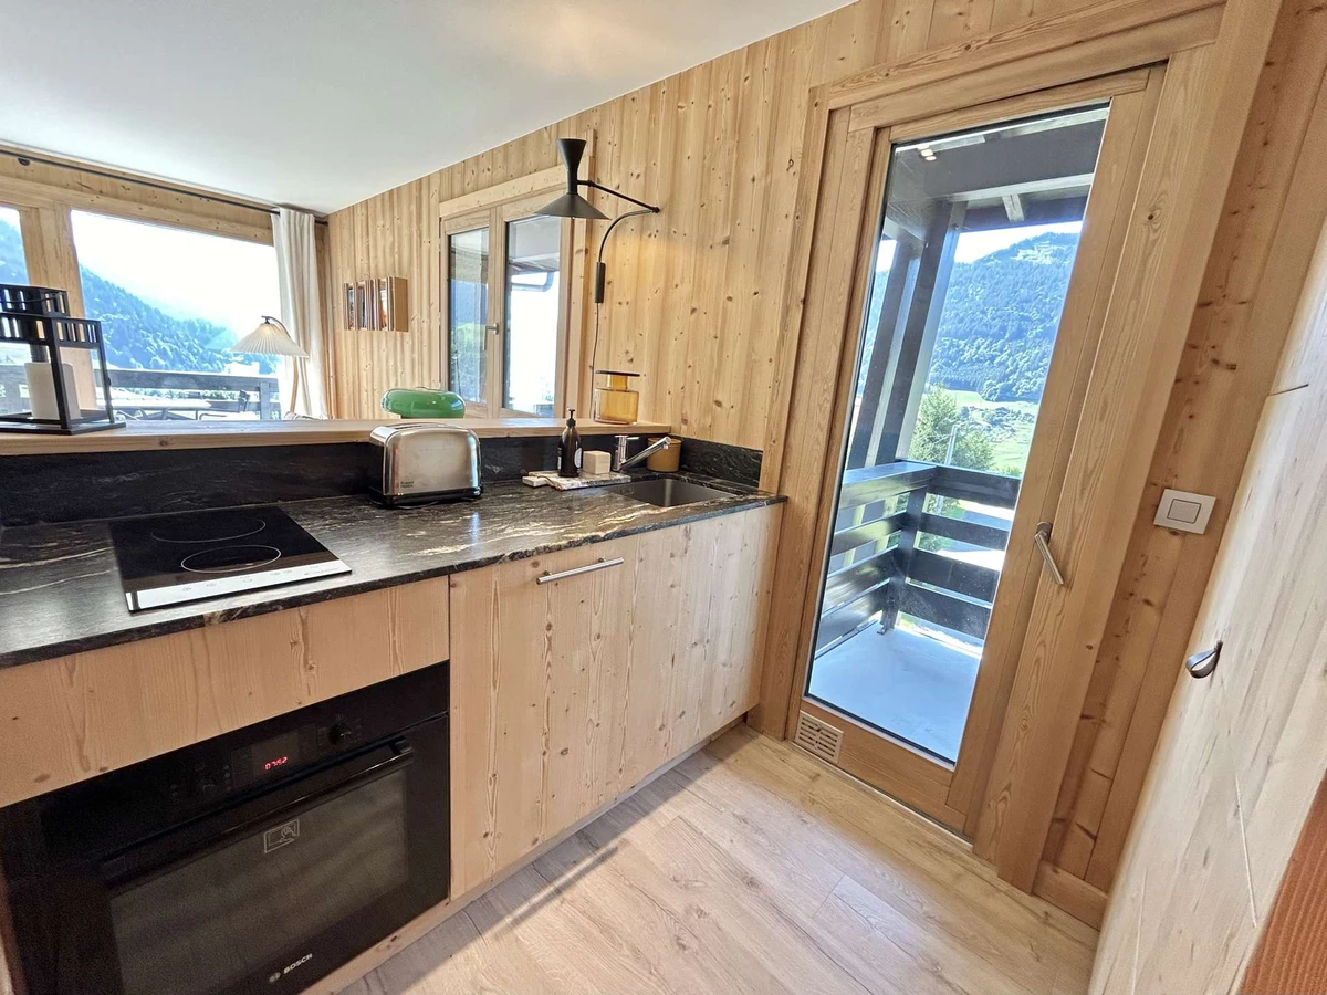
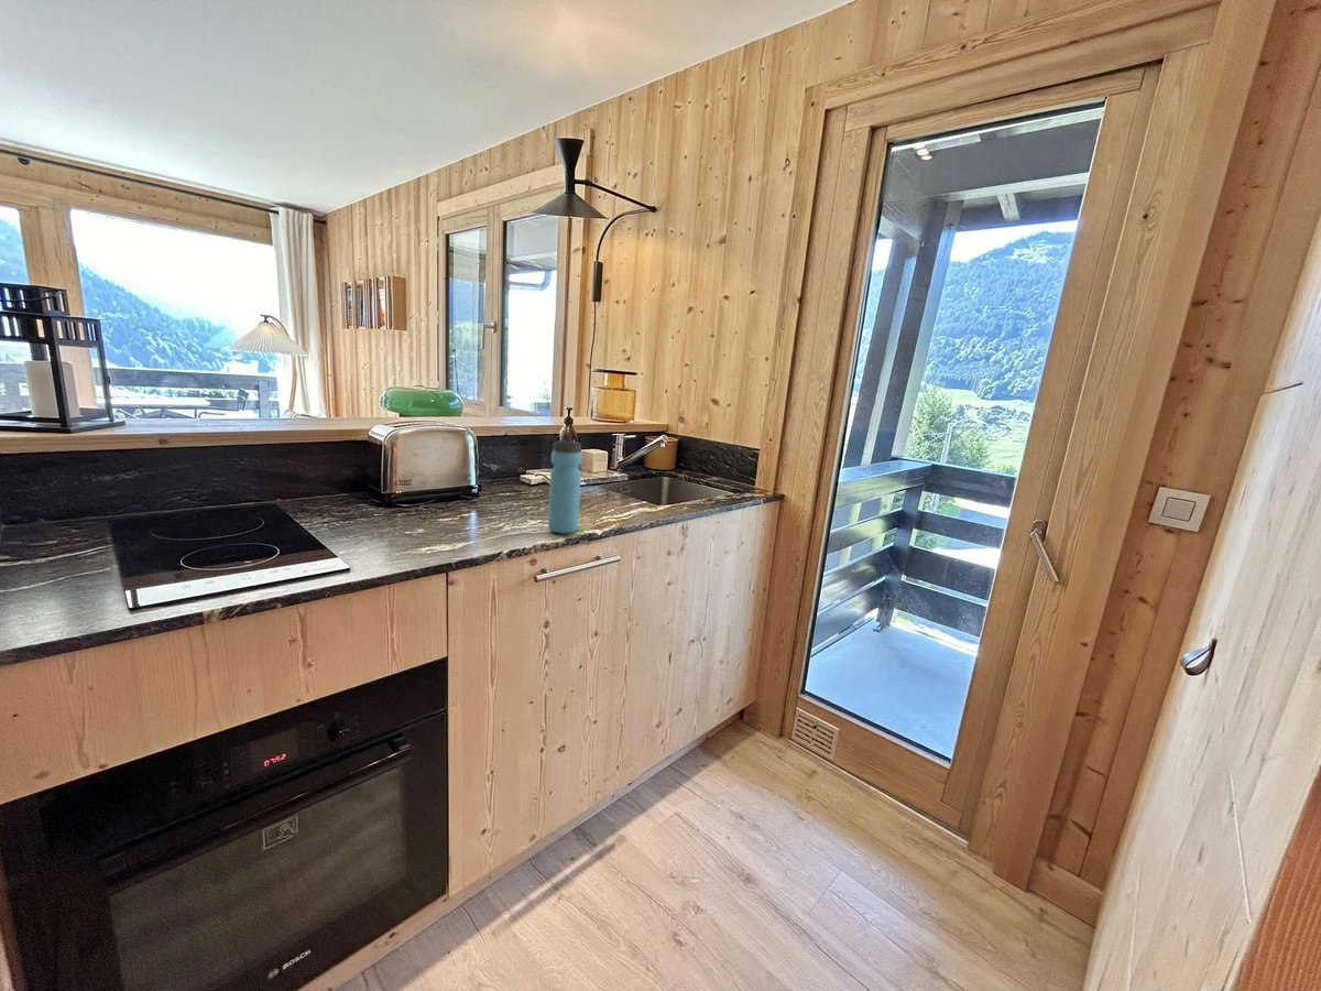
+ water bottle [547,433,582,535]
